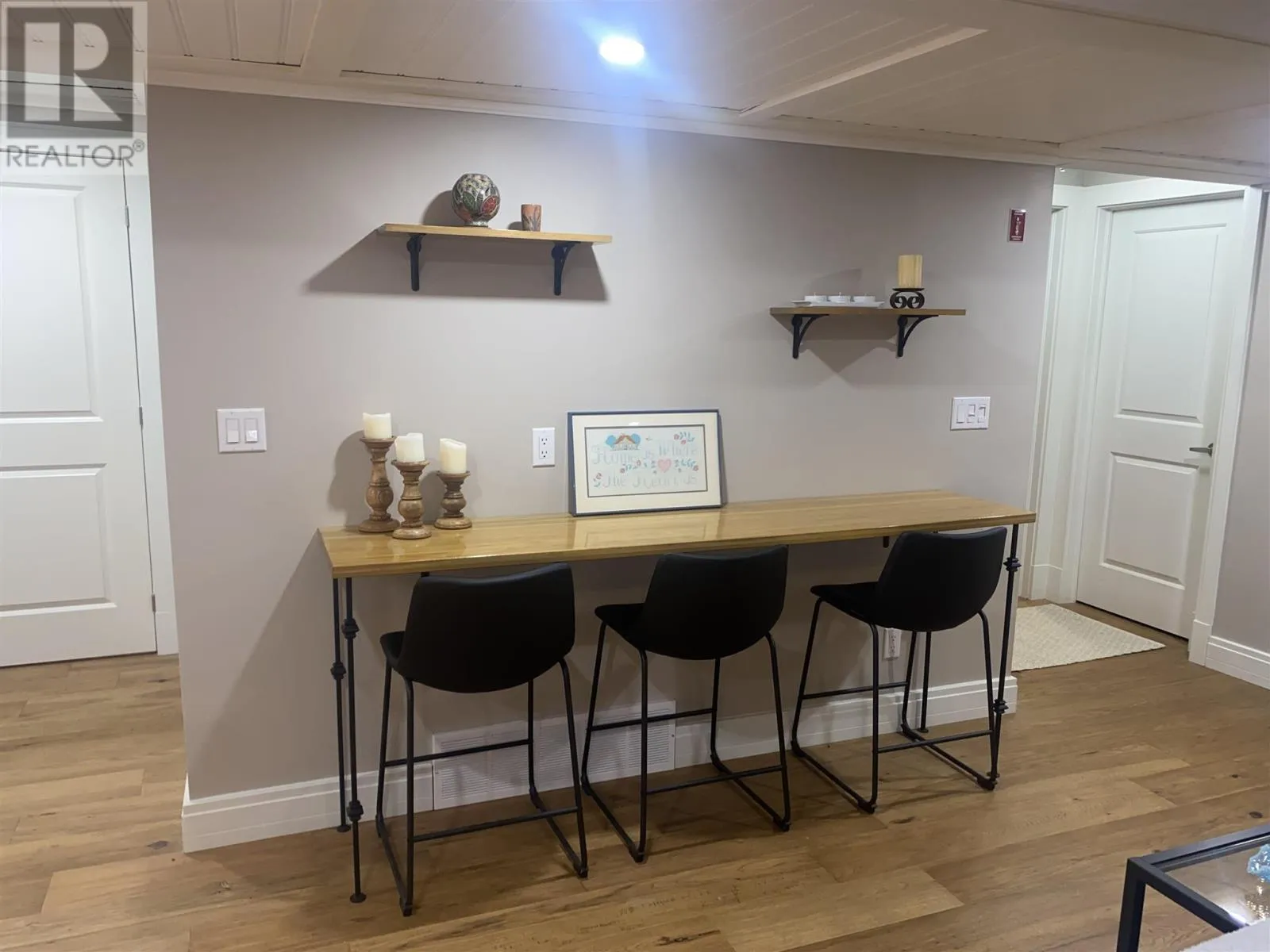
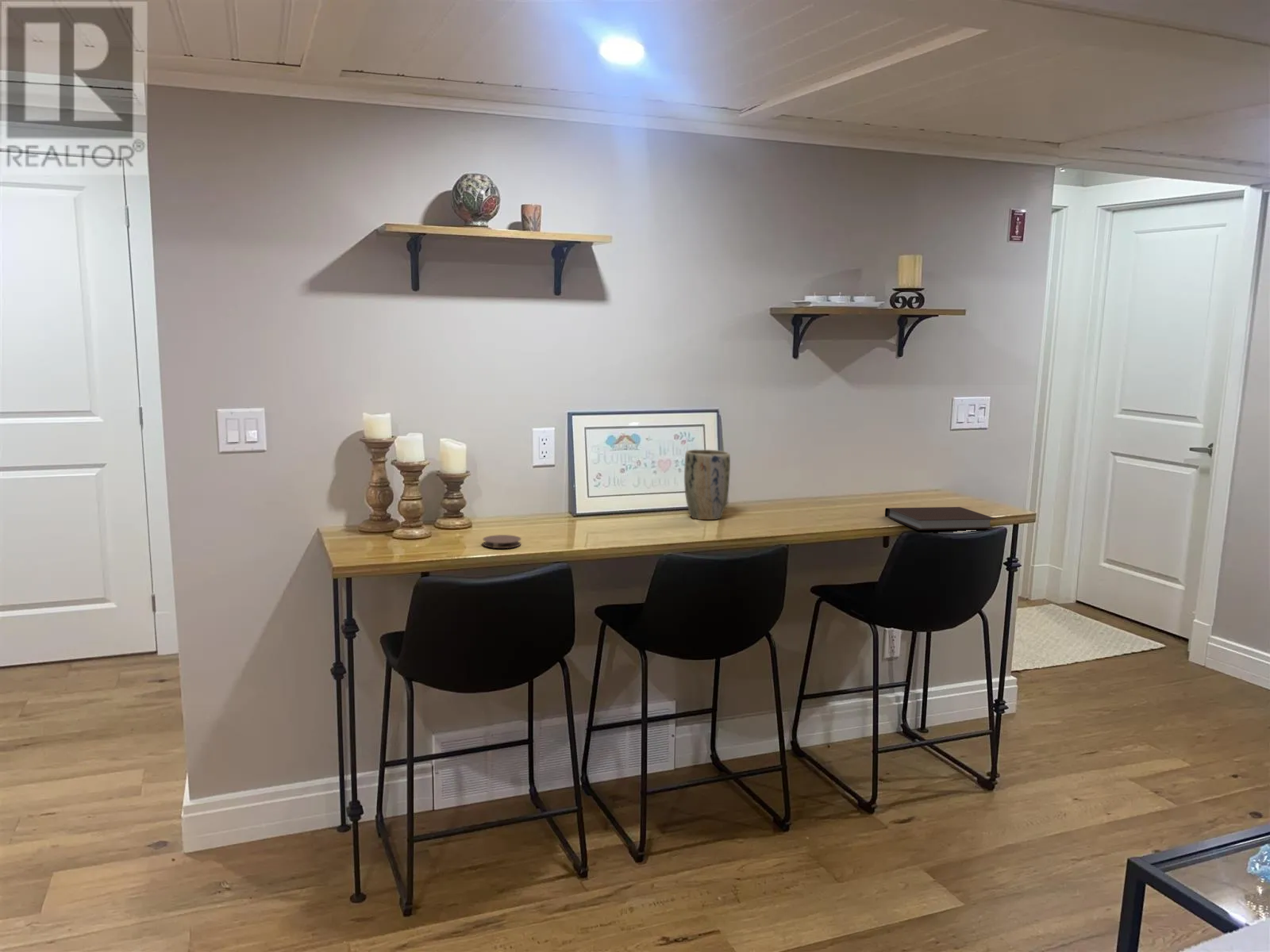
+ coaster [482,534,522,549]
+ plant pot [683,449,731,520]
+ notebook [884,506,997,531]
